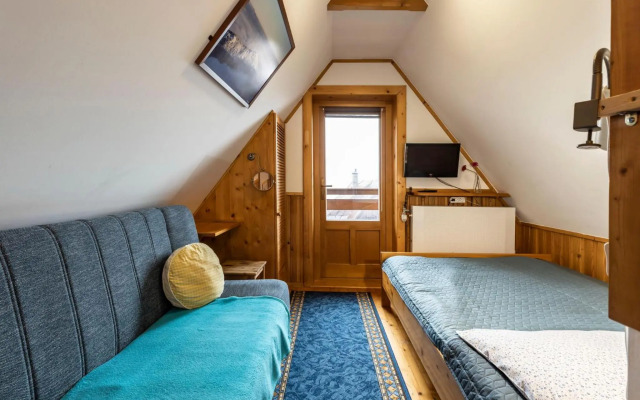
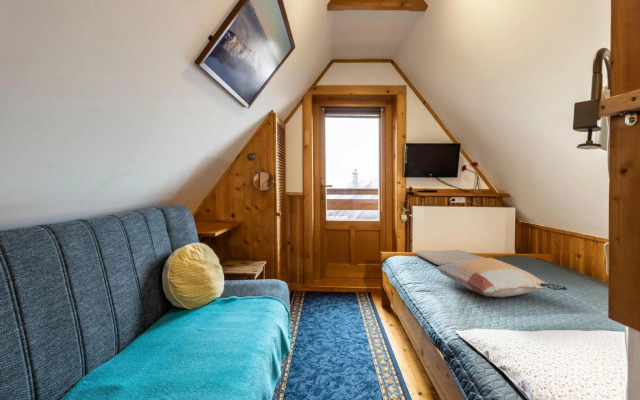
+ cushion [414,249,486,266]
+ decorative pillow [435,257,568,298]
